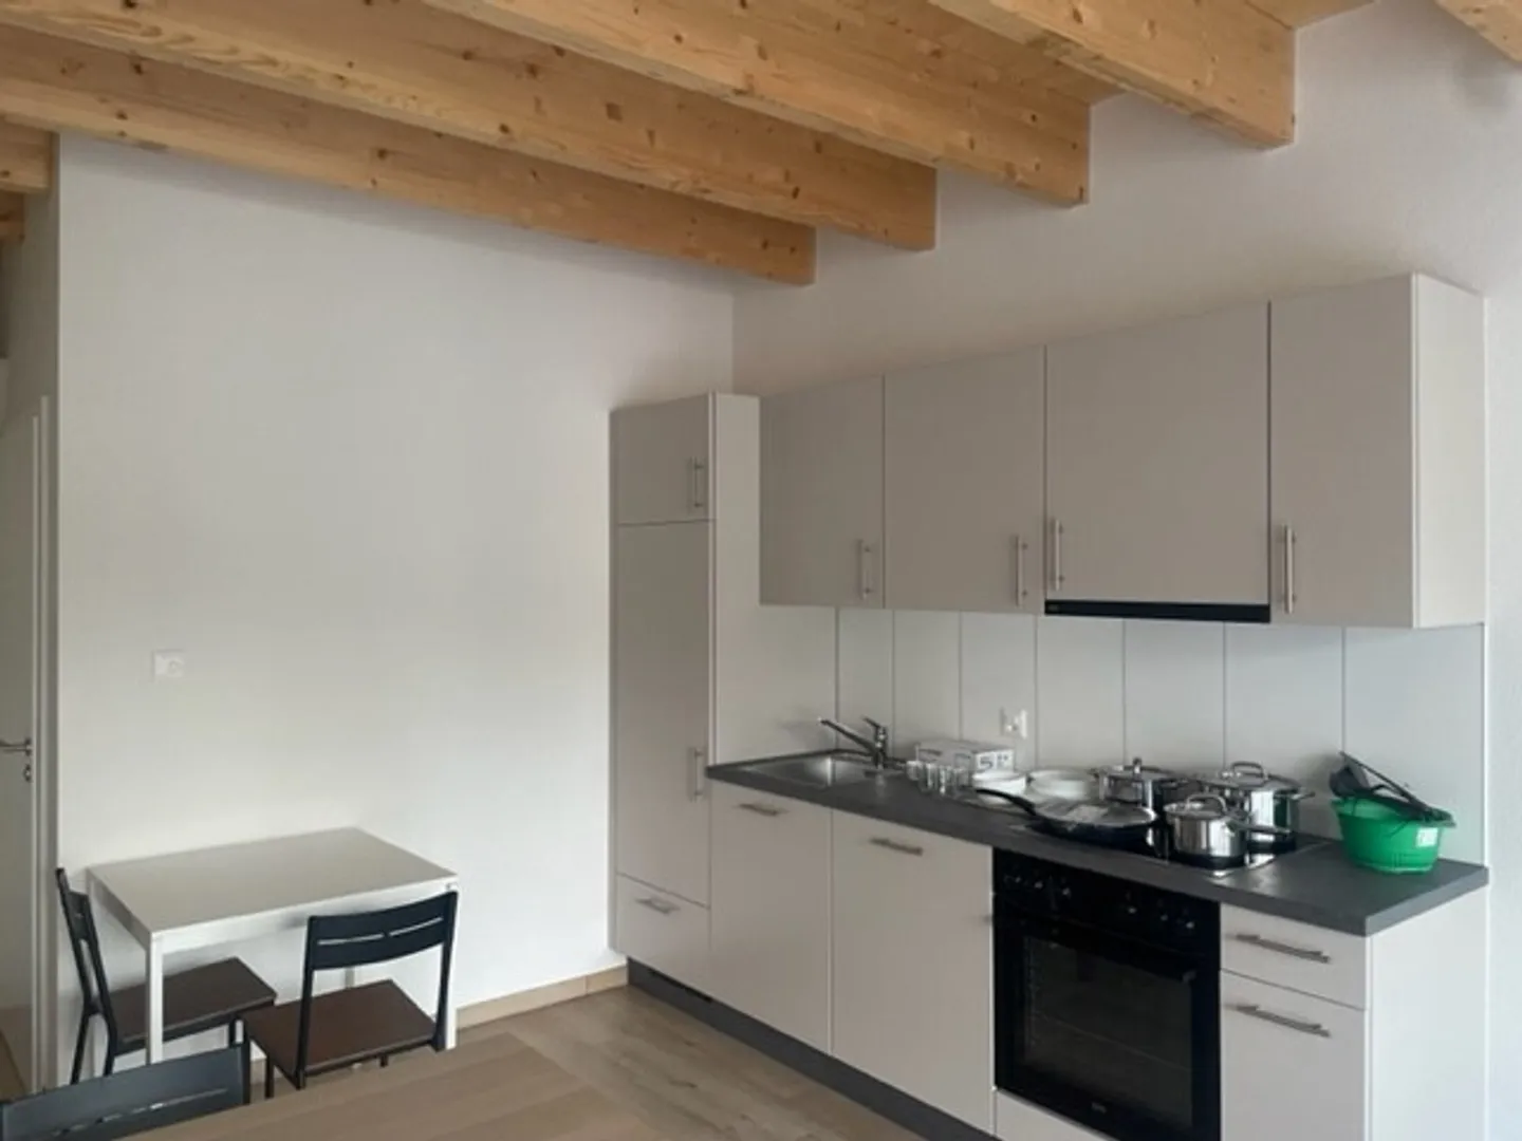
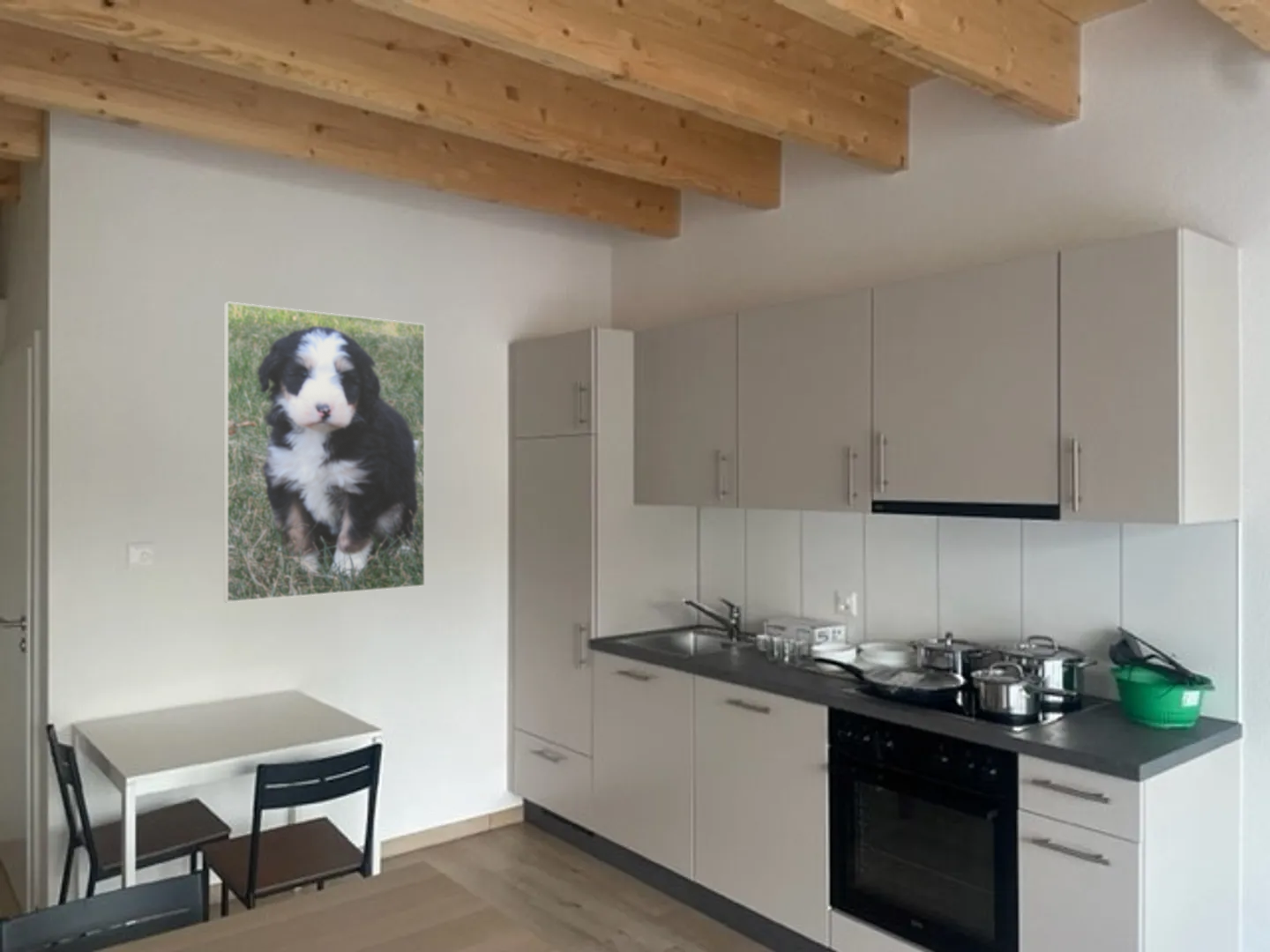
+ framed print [223,301,426,604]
